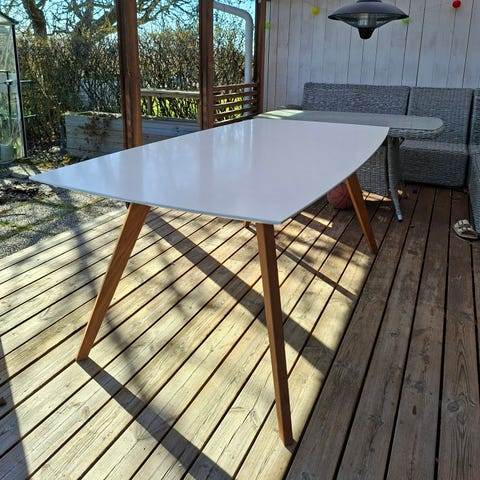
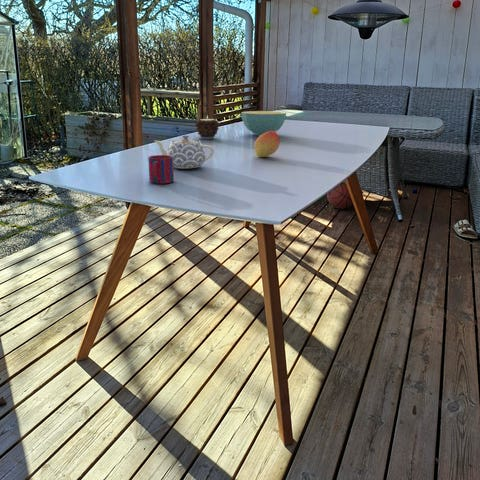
+ cereal bowl [240,110,287,137]
+ teapot [154,134,215,169]
+ candle [194,115,220,140]
+ fruit [253,131,281,158]
+ mug [147,154,175,185]
